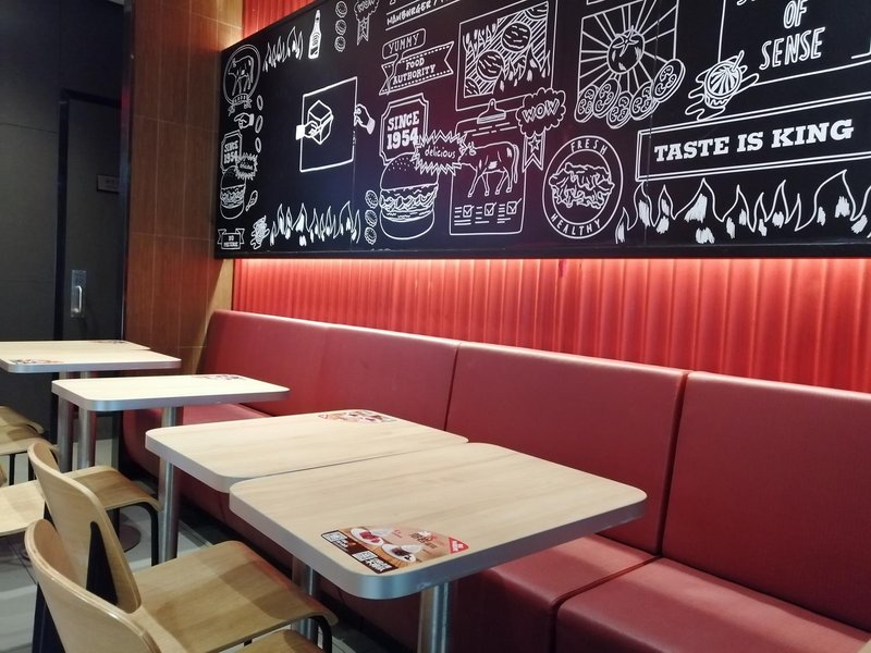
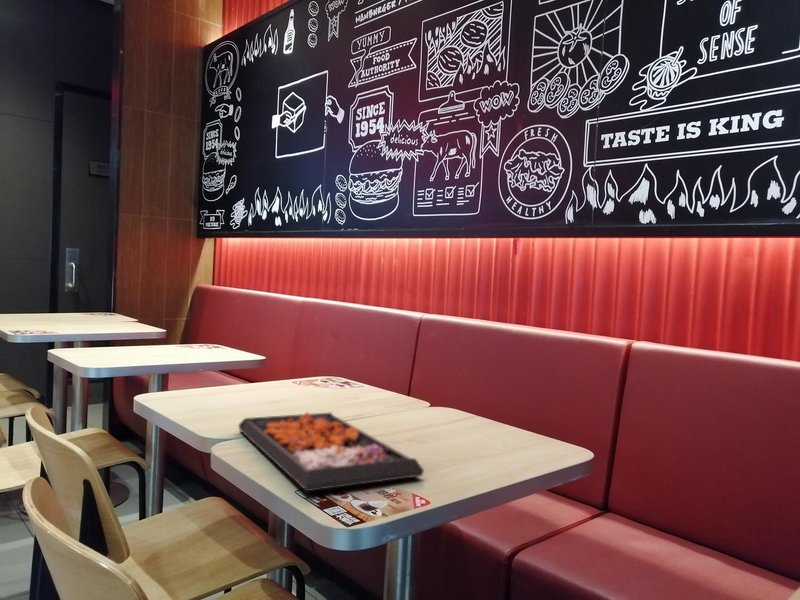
+ food tray [238,411,425,492]
